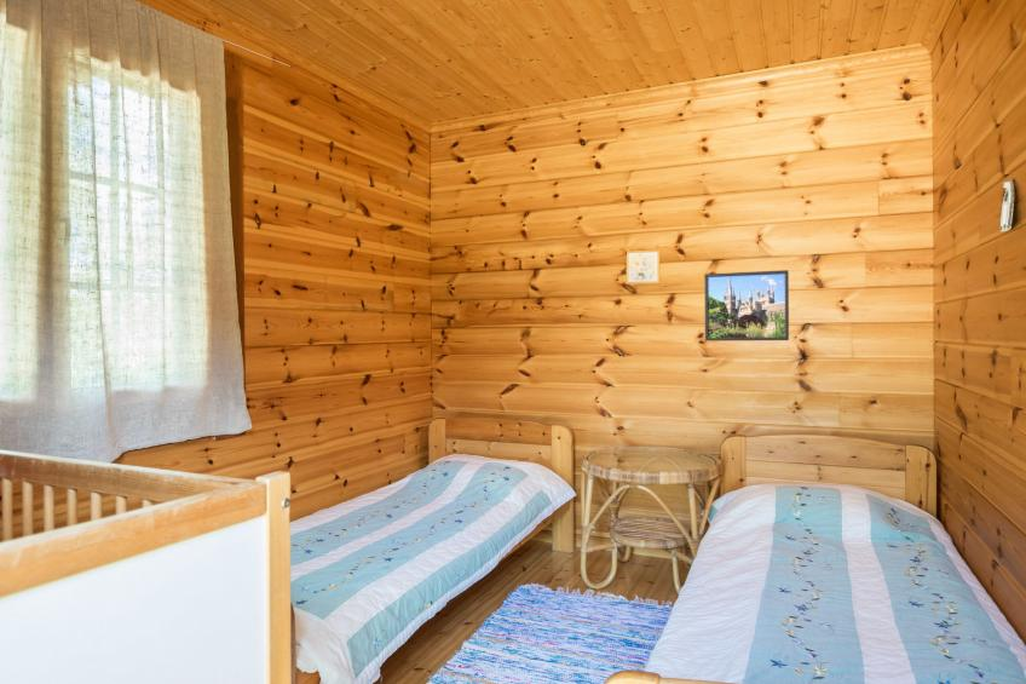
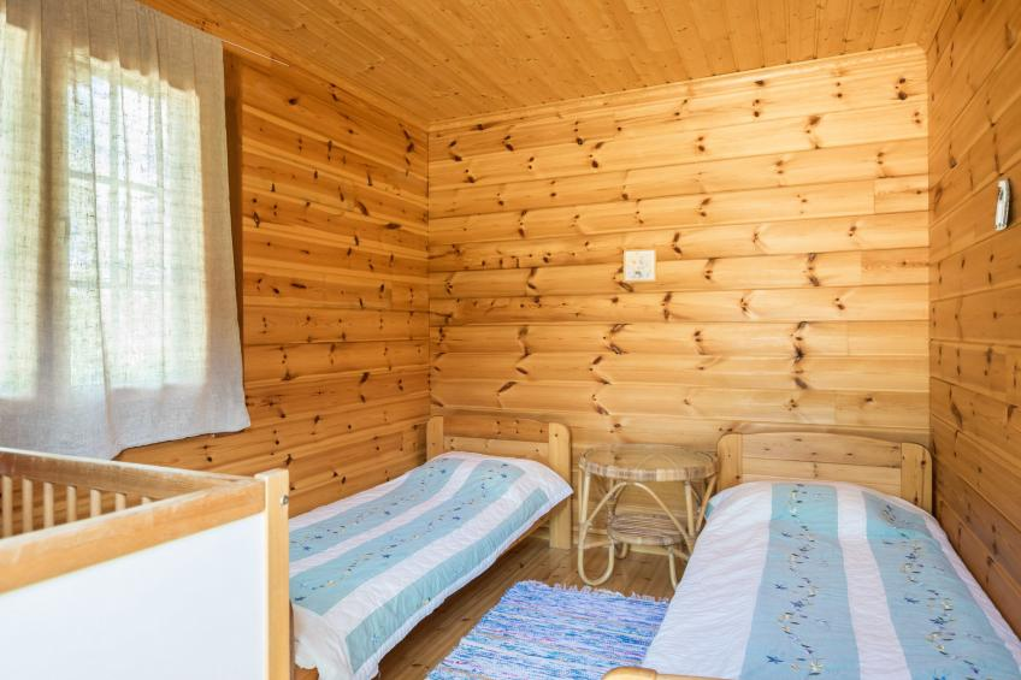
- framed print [703,269,790,343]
